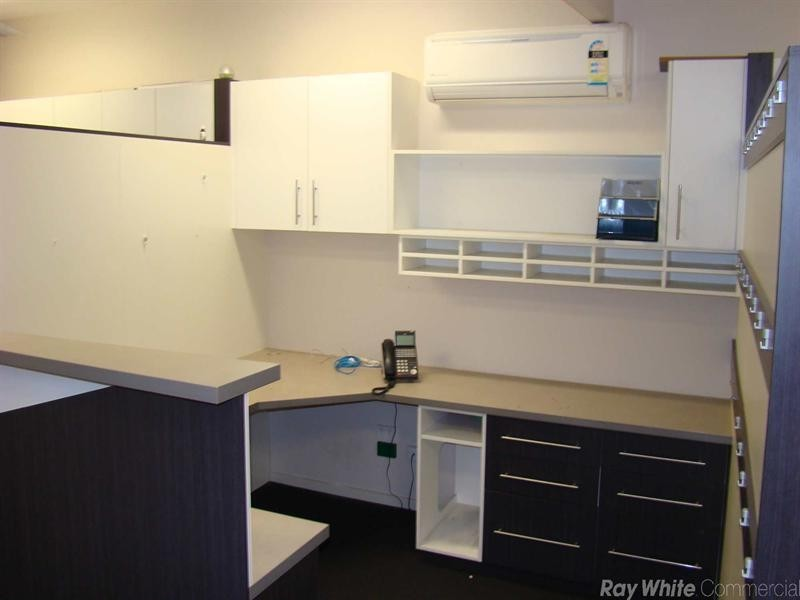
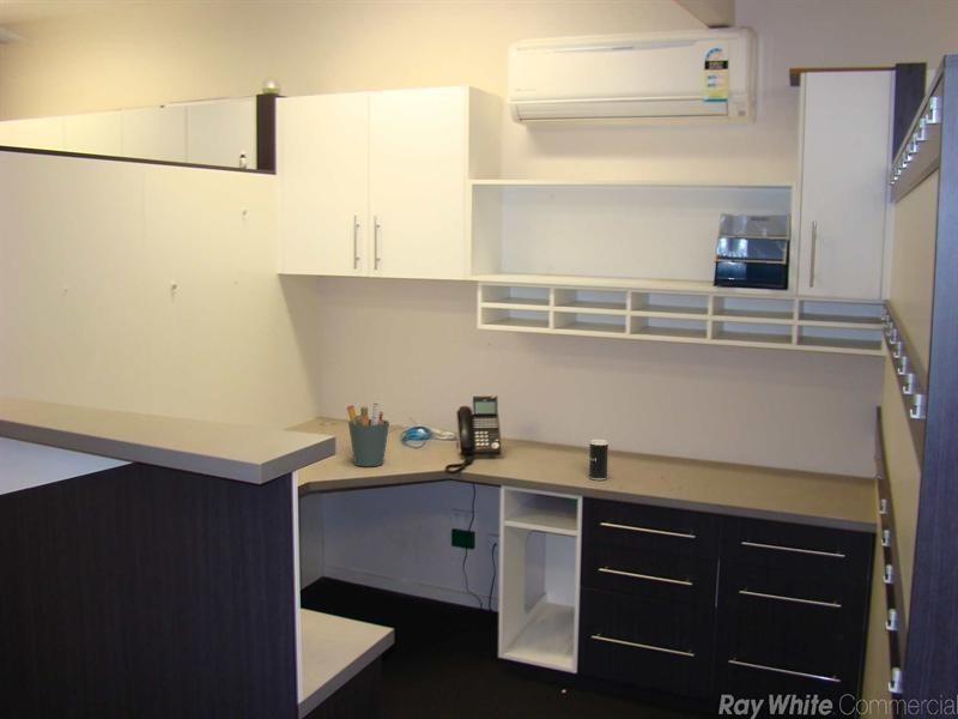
+ beverage can [588,439,610,481]
+ pen holder [346,400,390,467]
